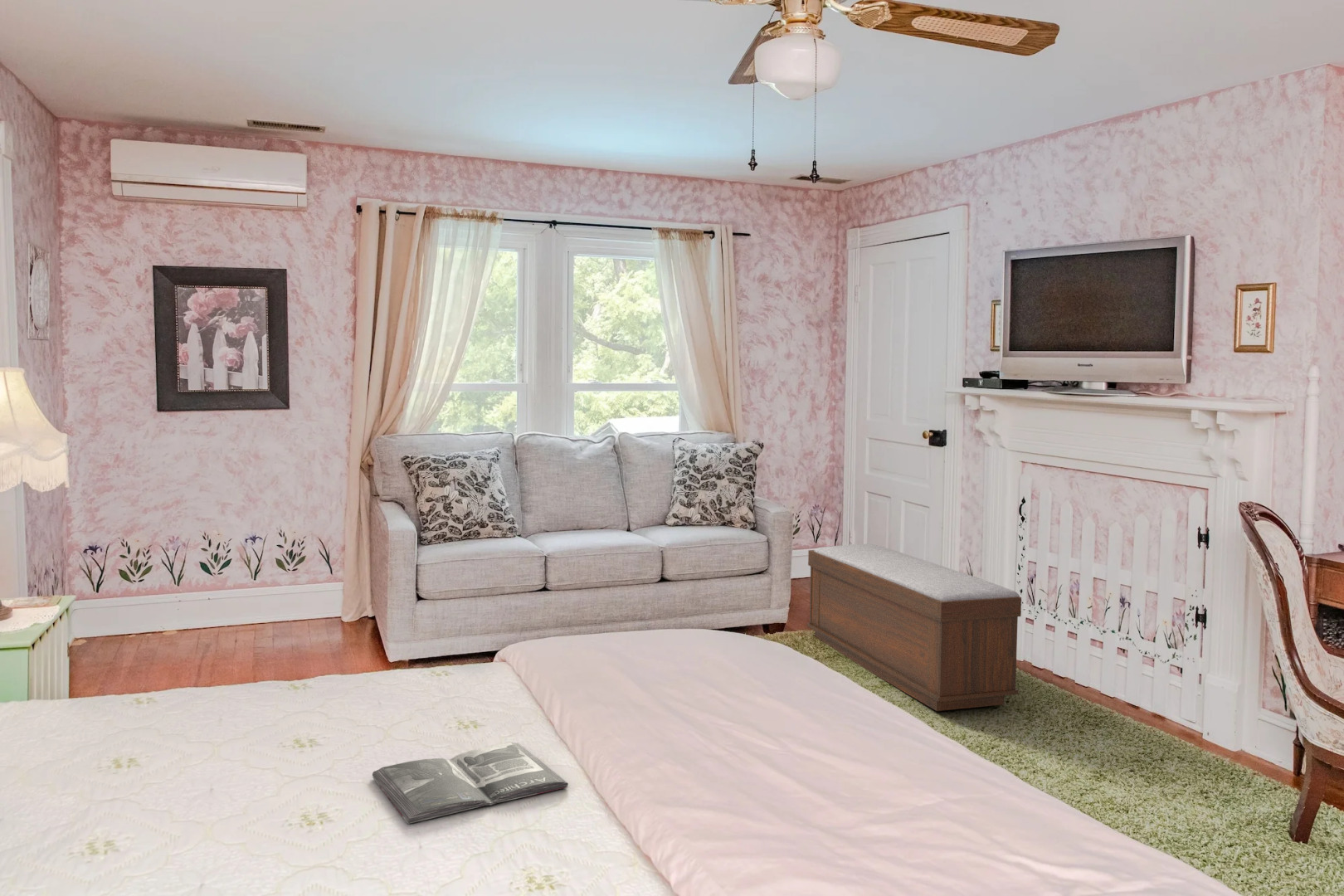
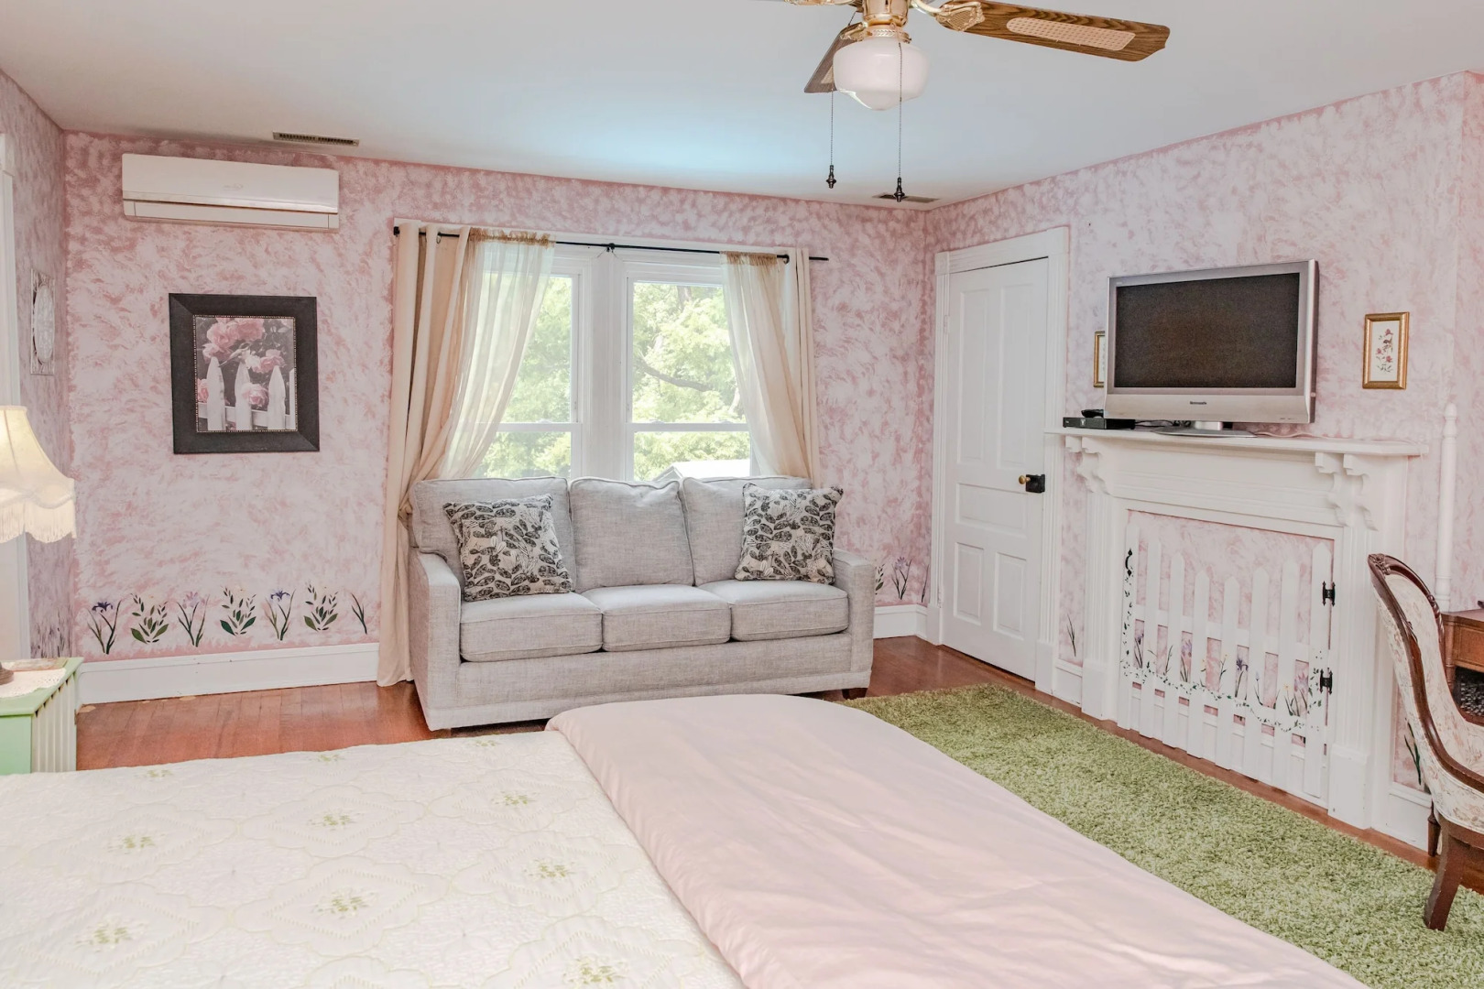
- magazine [372,742,569,825]
- bench [806,543,1022,712]
